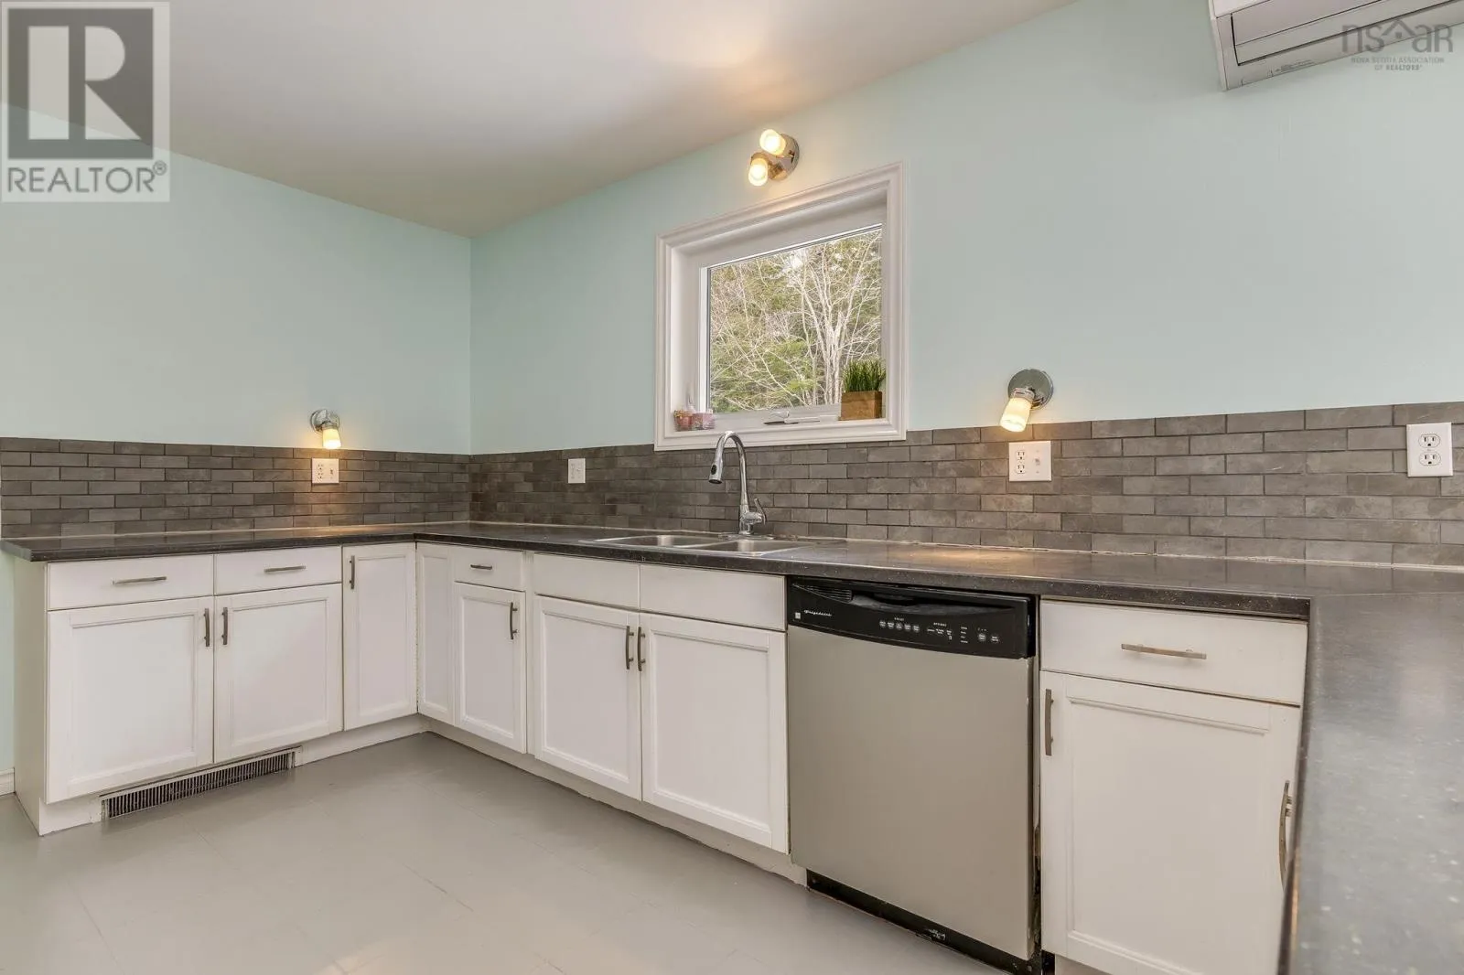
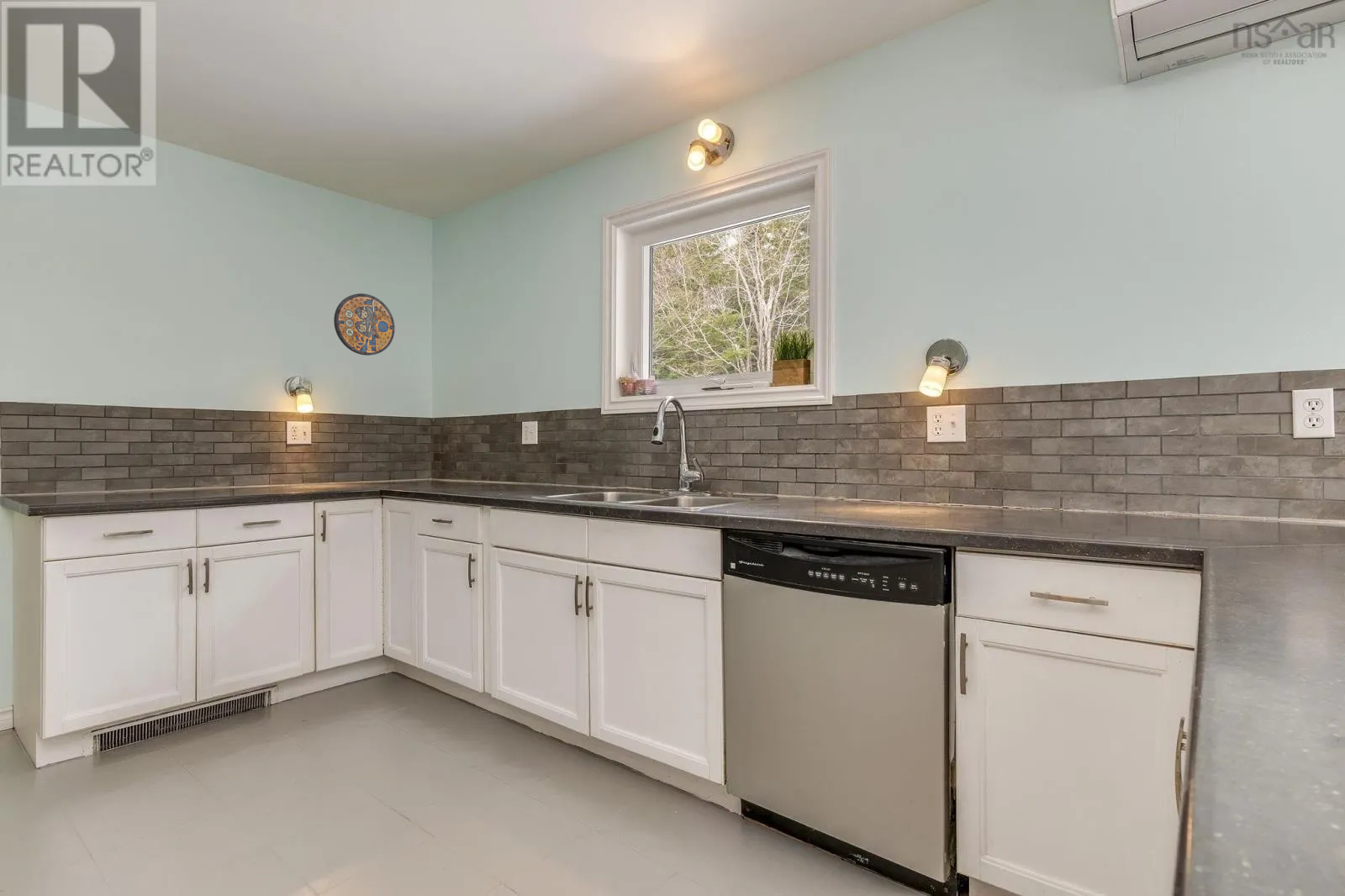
+ manhole cover [333,293,396,356]
